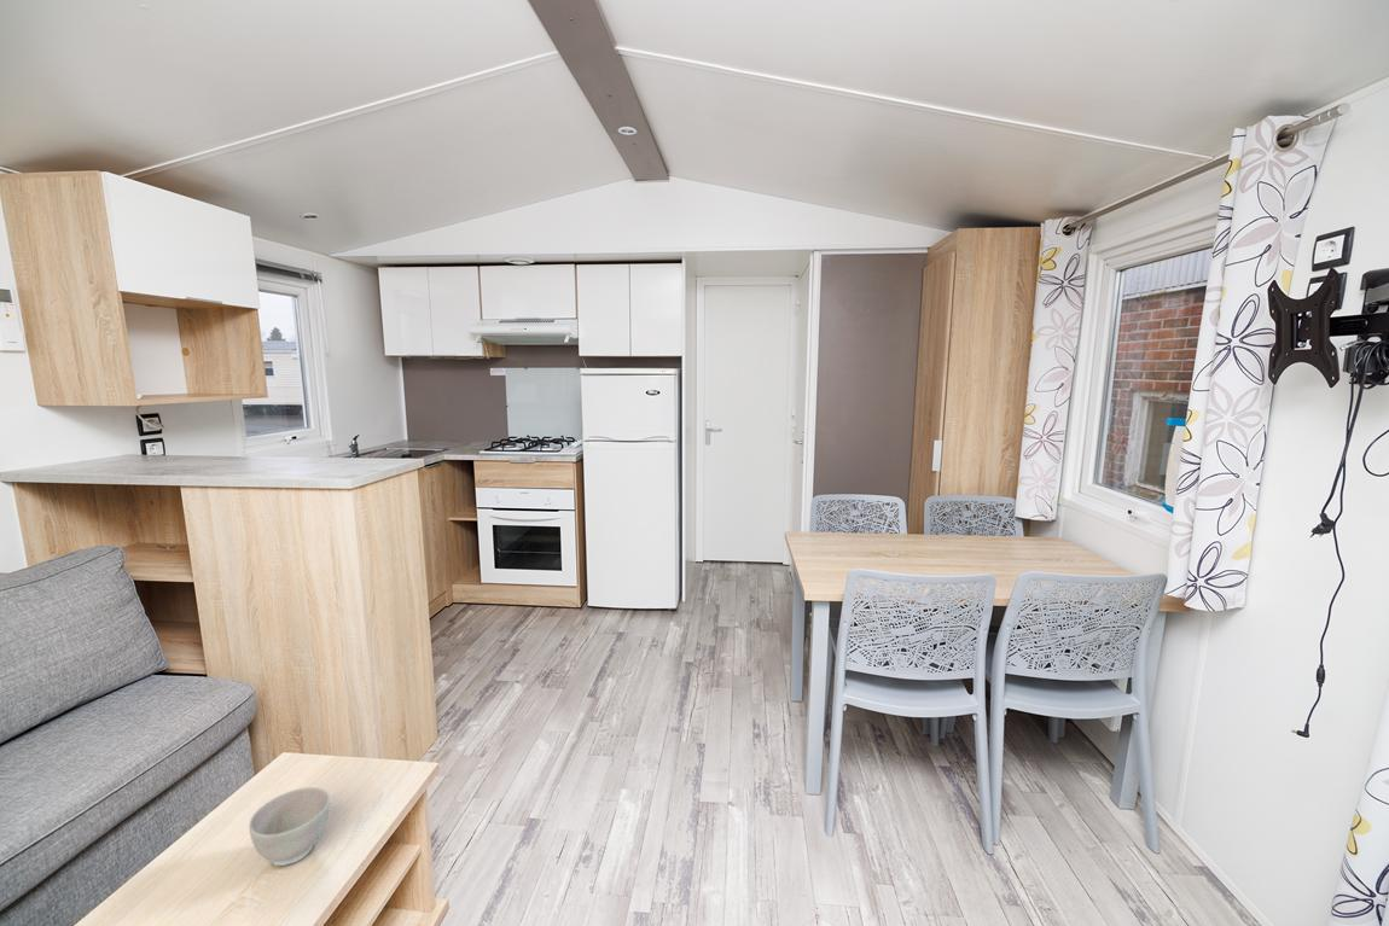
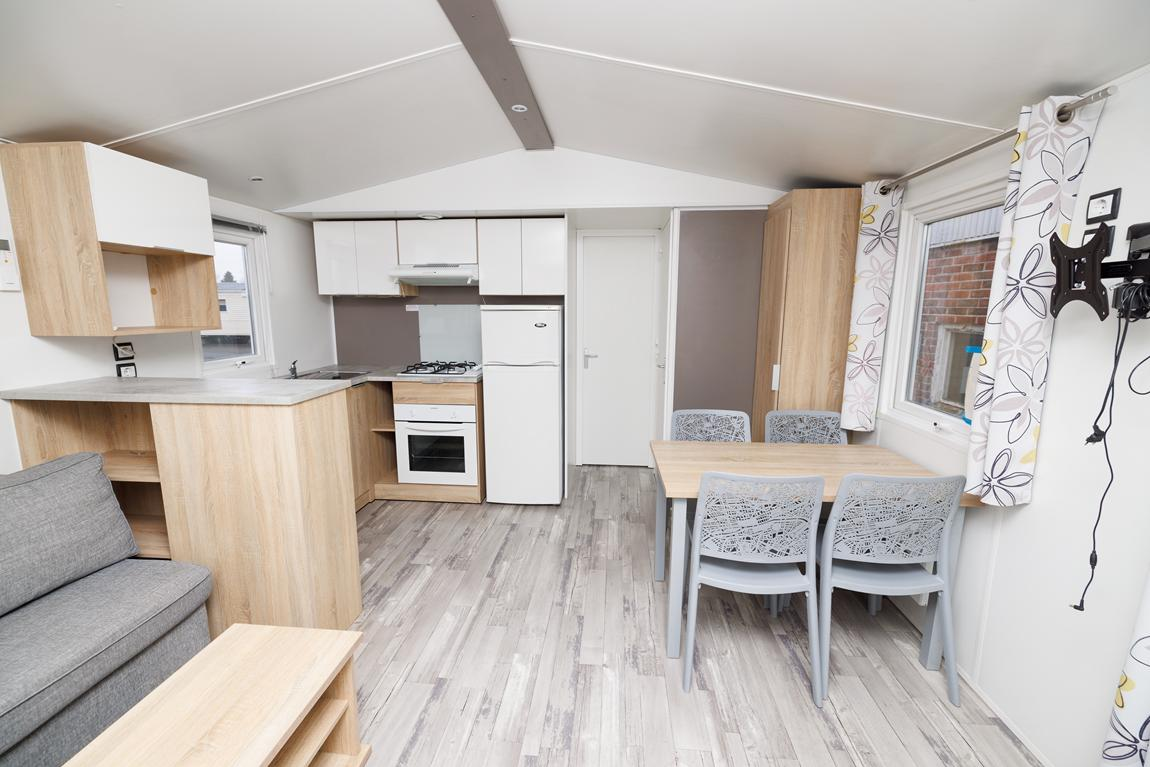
- bowl [248,786,332,867]
